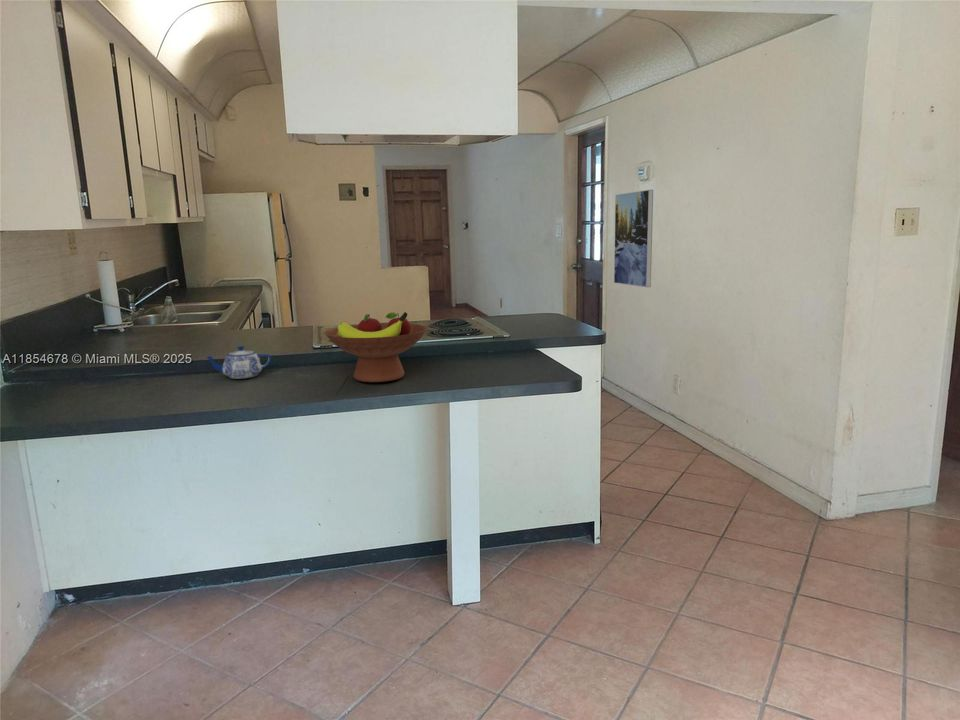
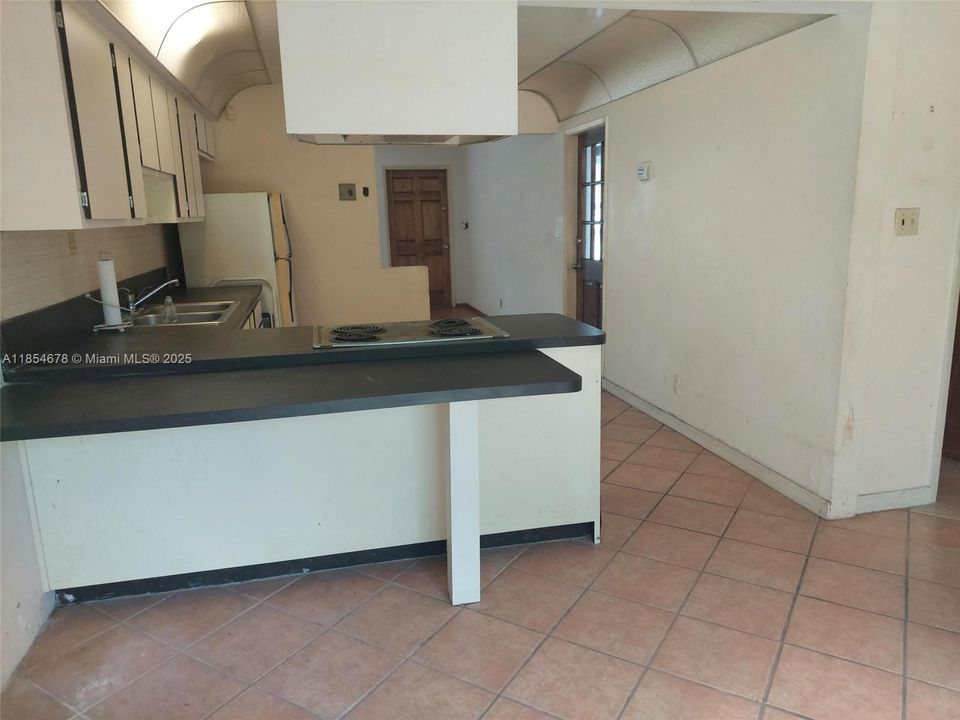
- teapot [203,345,272,380]
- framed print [613,189,654,288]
- fruit bowl [323,311,429,383]
